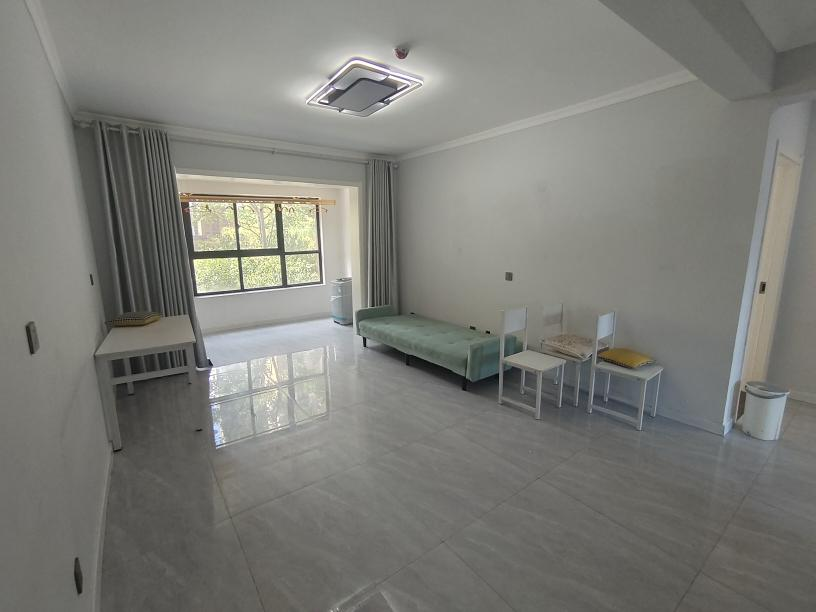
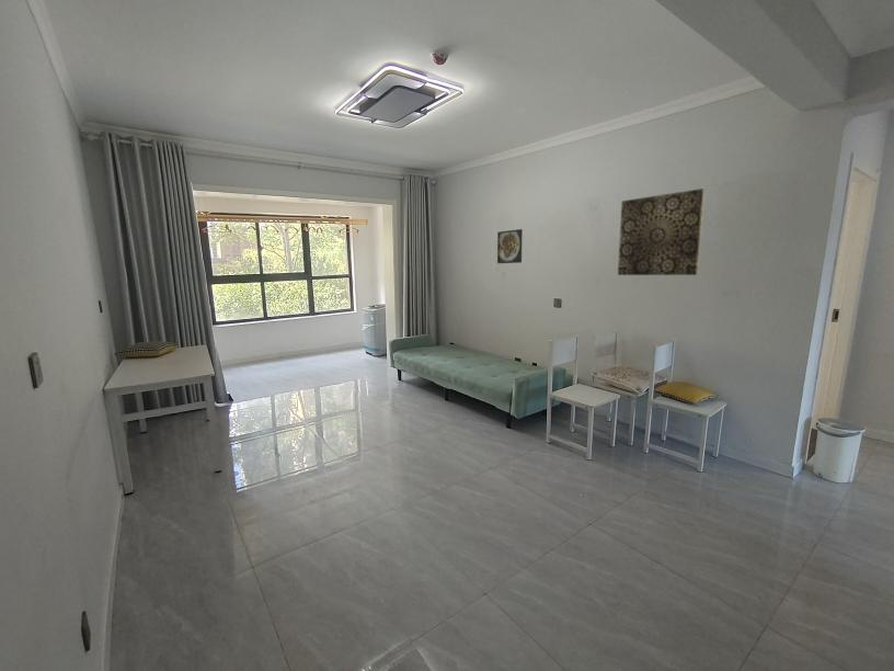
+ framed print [496,228,524,264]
+ wall art [617,187,706,276]
